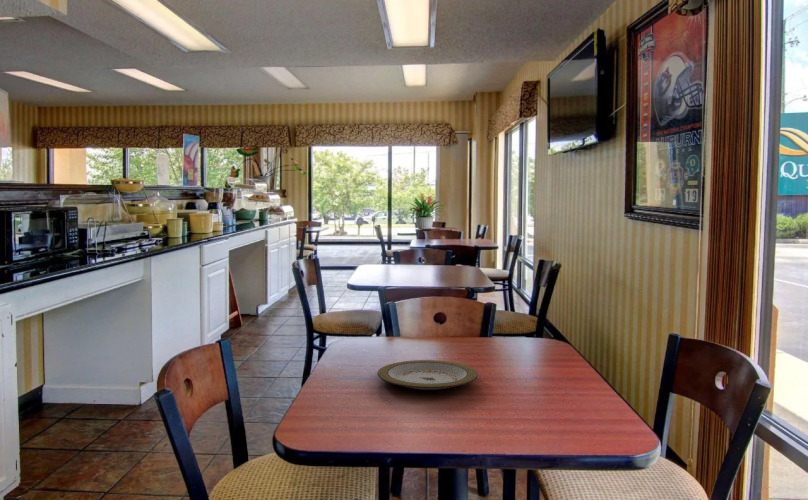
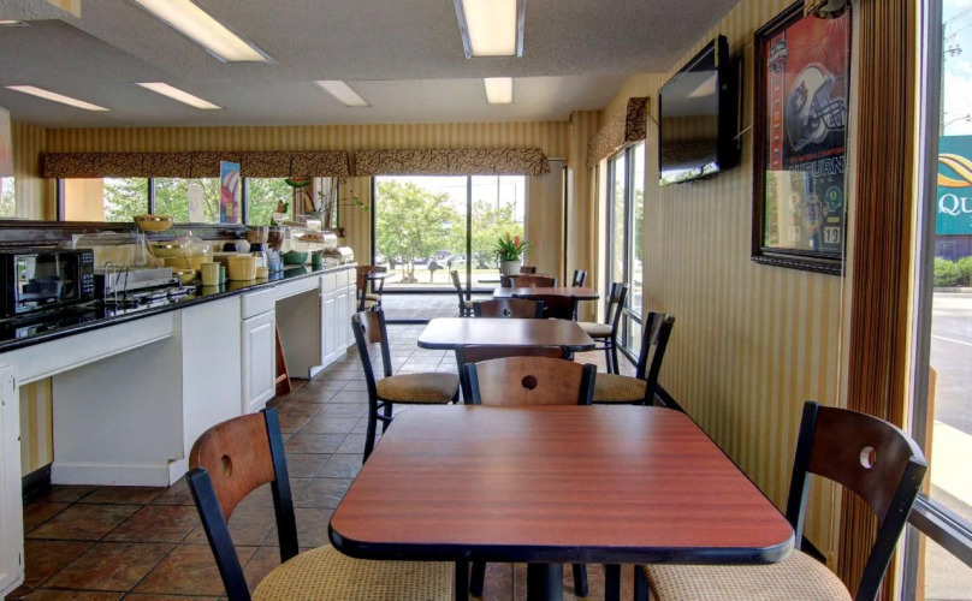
- plate [377,359,479,391]
